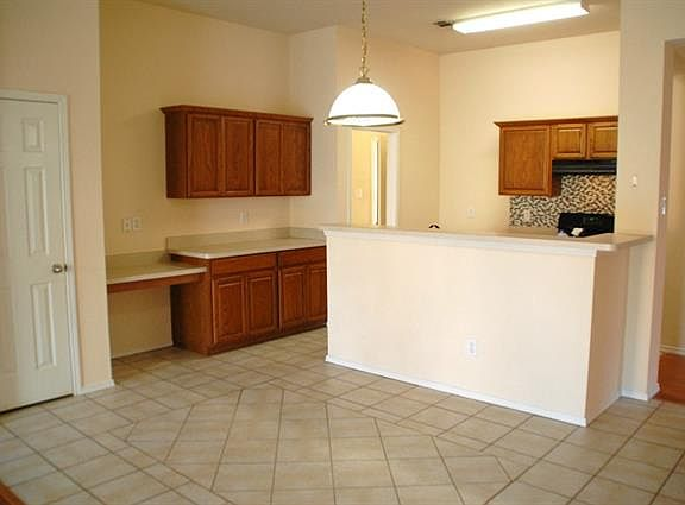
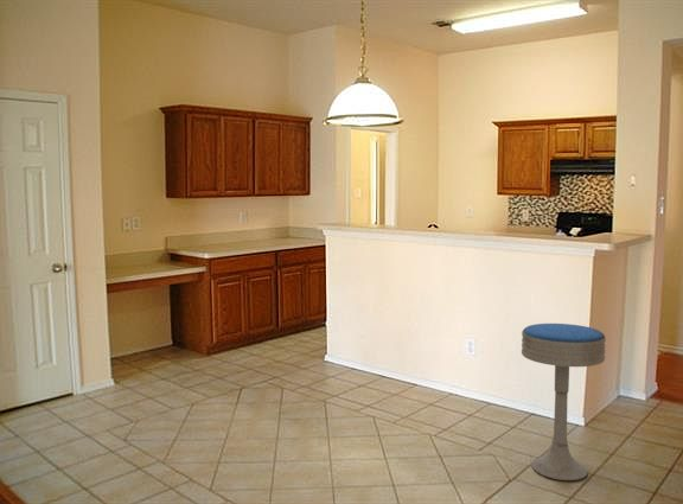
+ bar stool [521,323,607,481]
